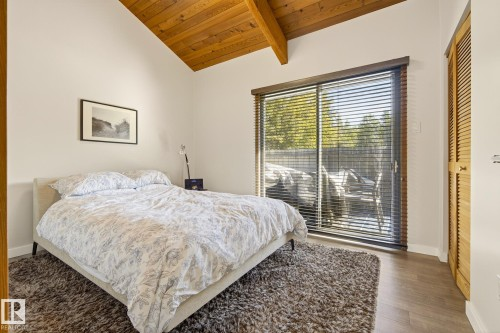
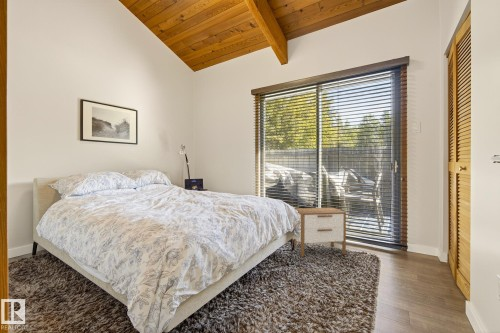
+ nightstand [293,207,347,258]
